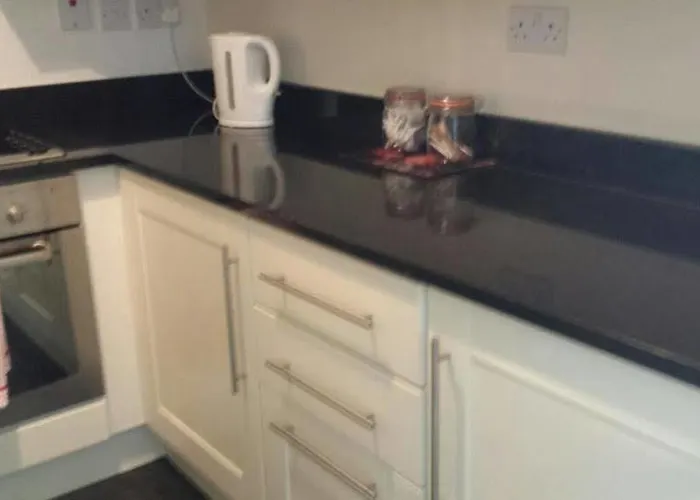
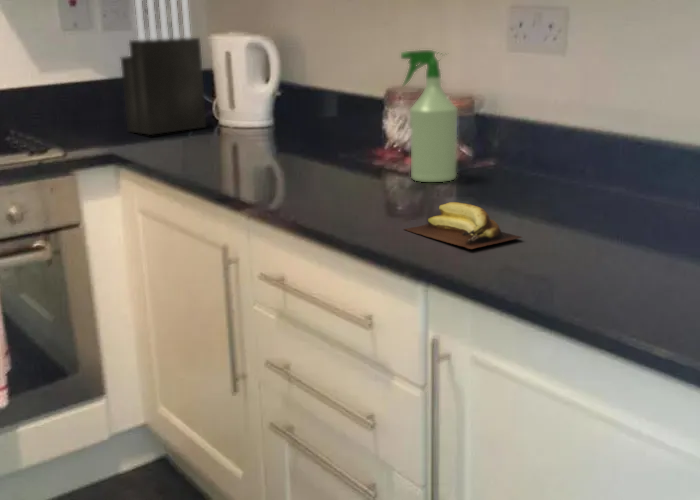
+ banana [403,201,524,250]
+ knife block [120,0,208,136]
+ spray bottle [400,49,459,183]
